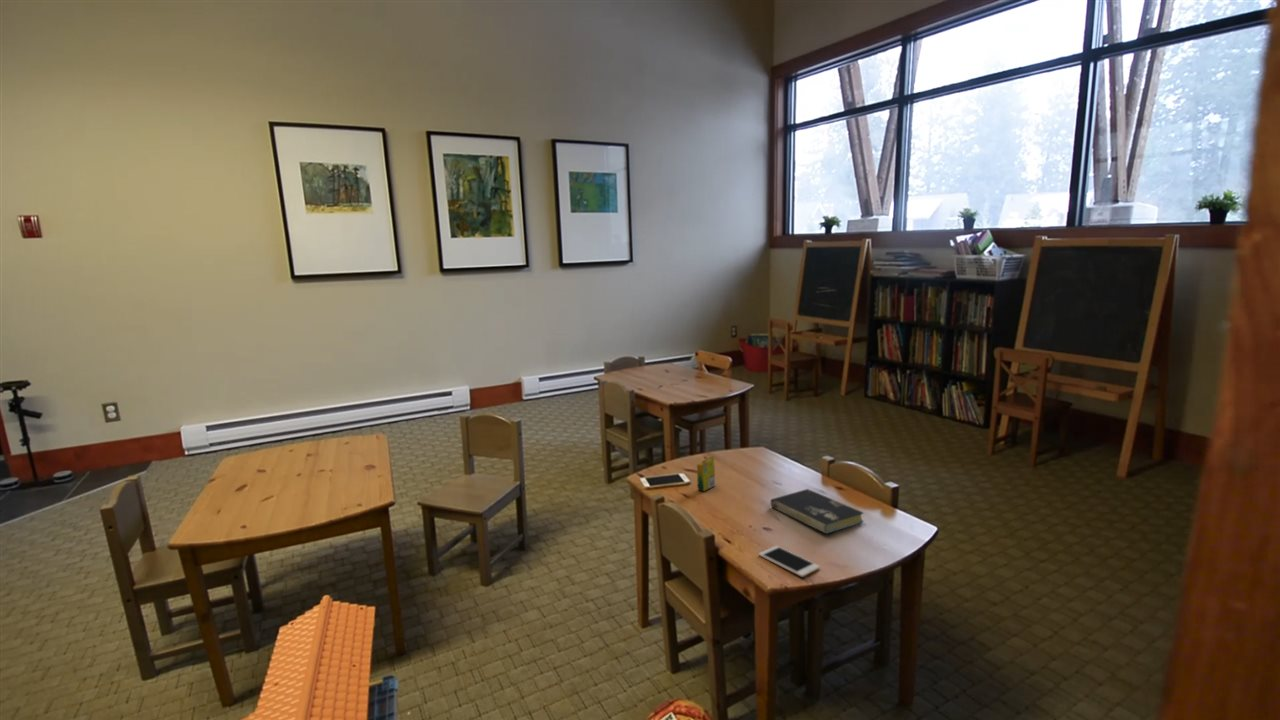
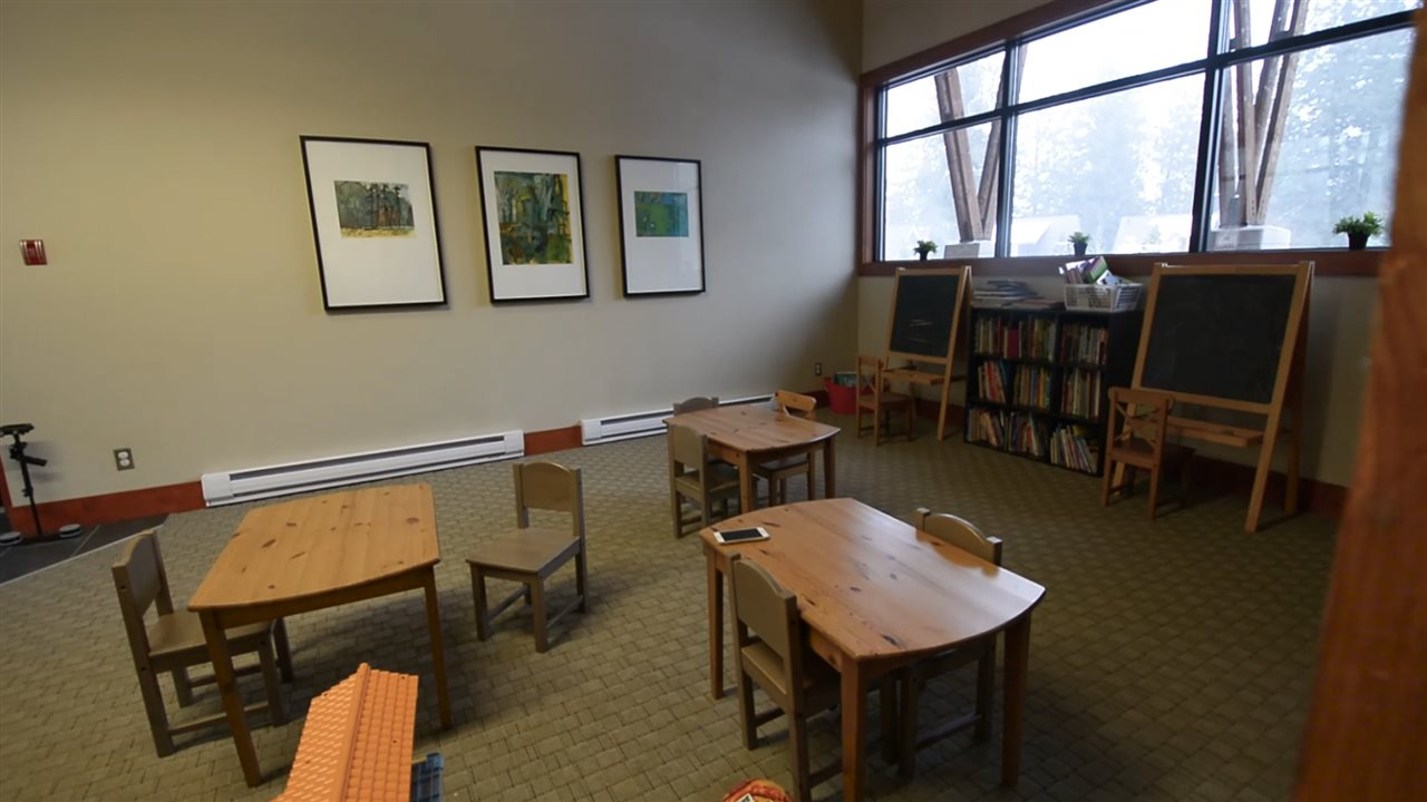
- cell phone [758,545,821,578]
- crayon box [696,455,716,492]
- book [770,488,865,535]
